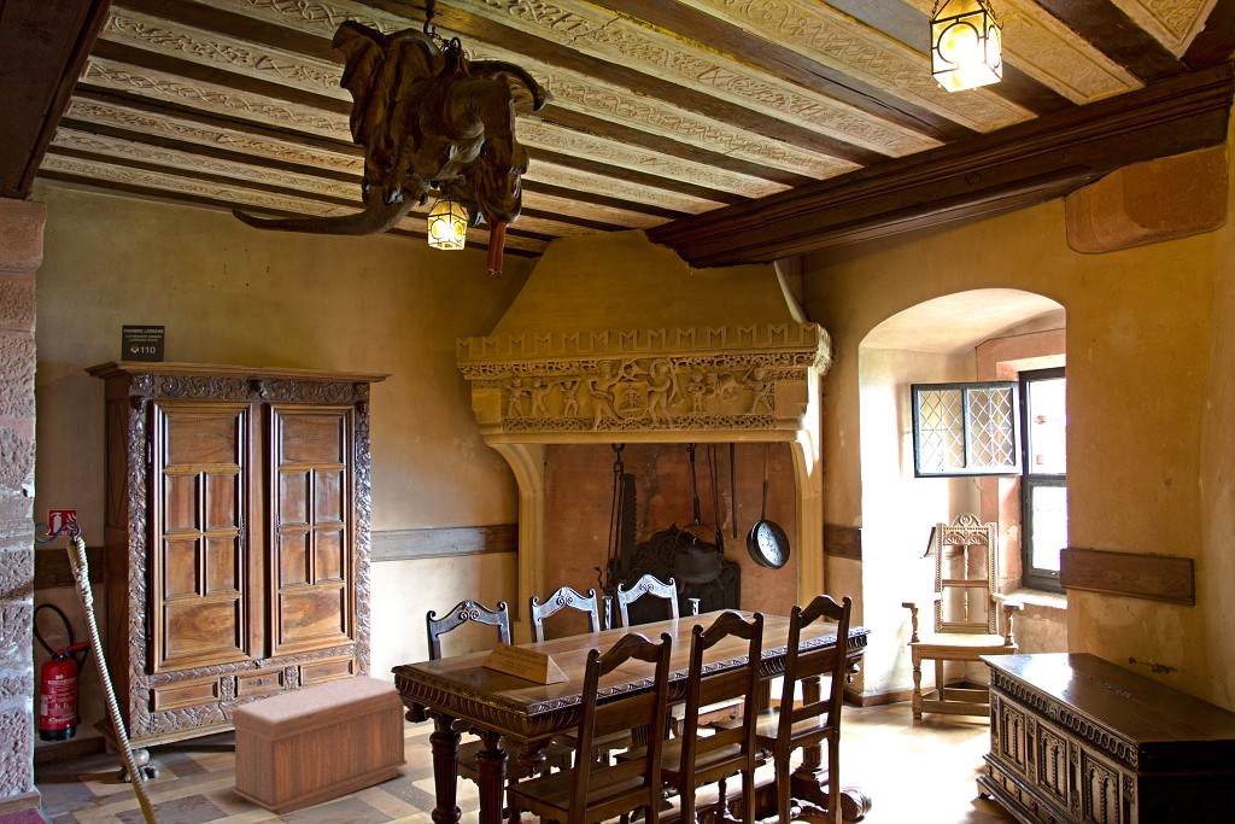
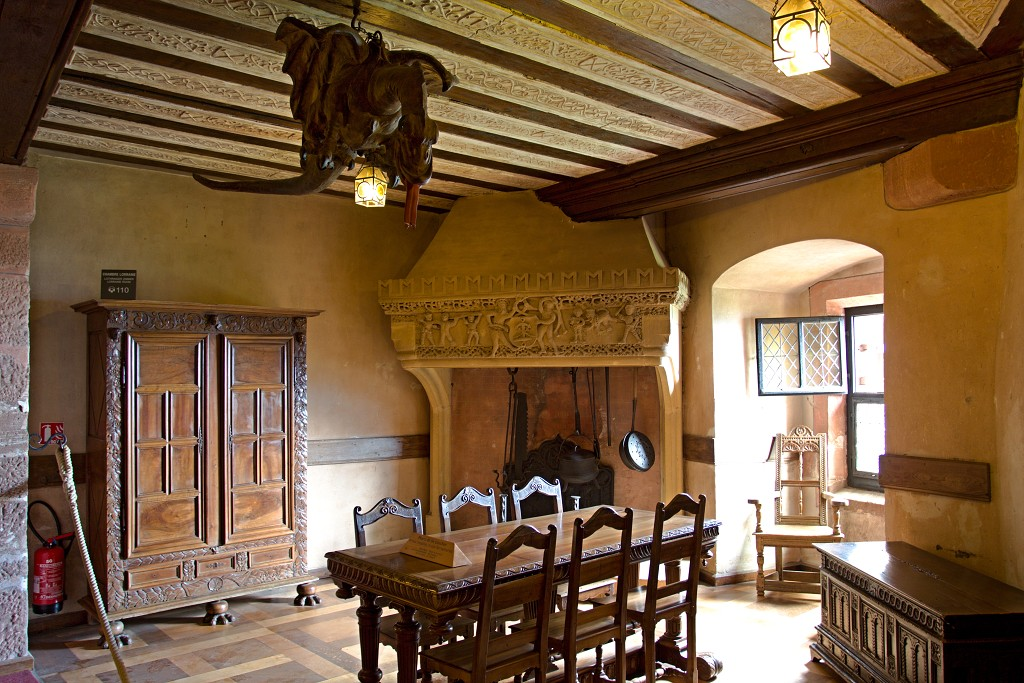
- bench [232,674,408,817]
